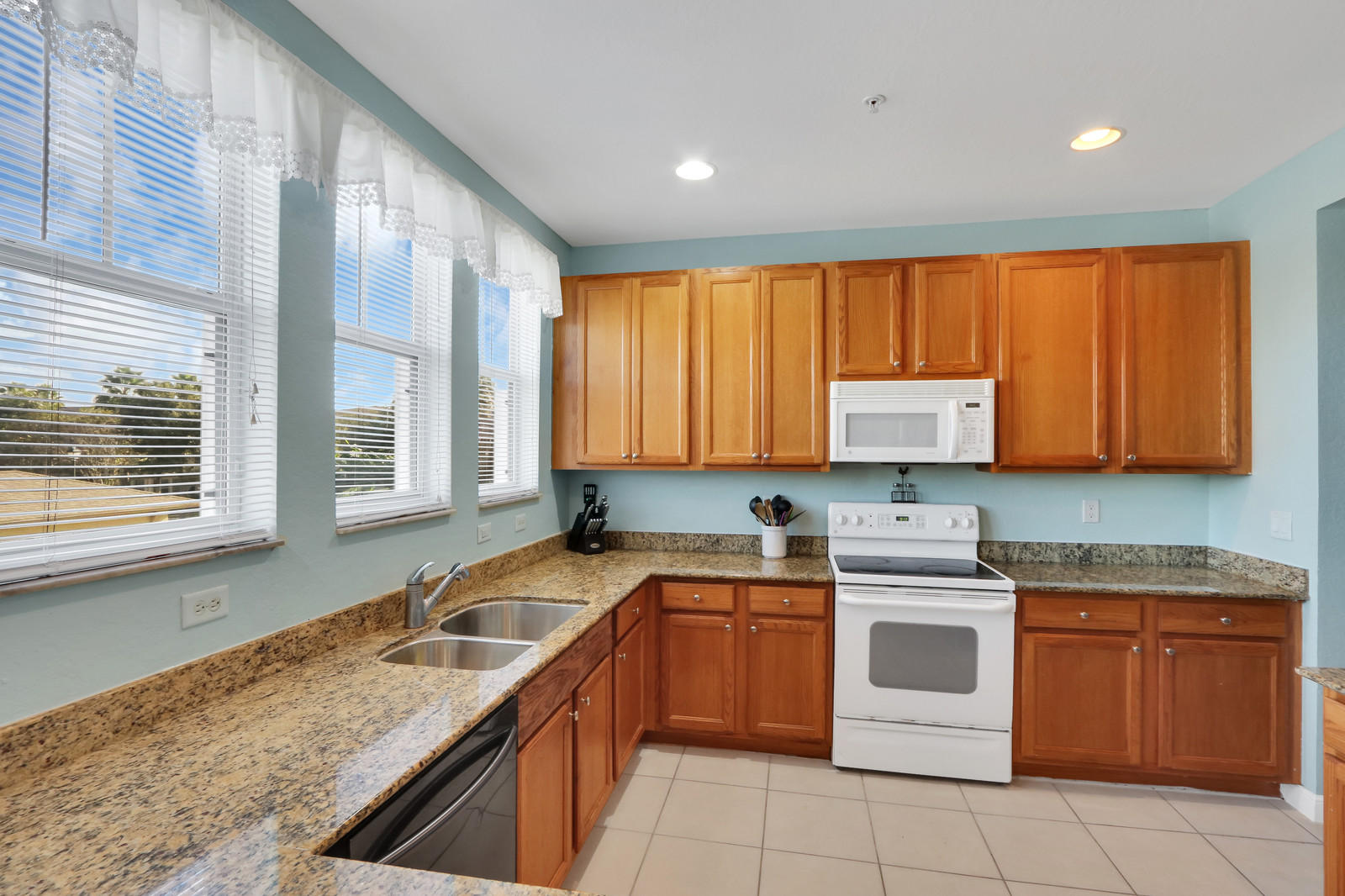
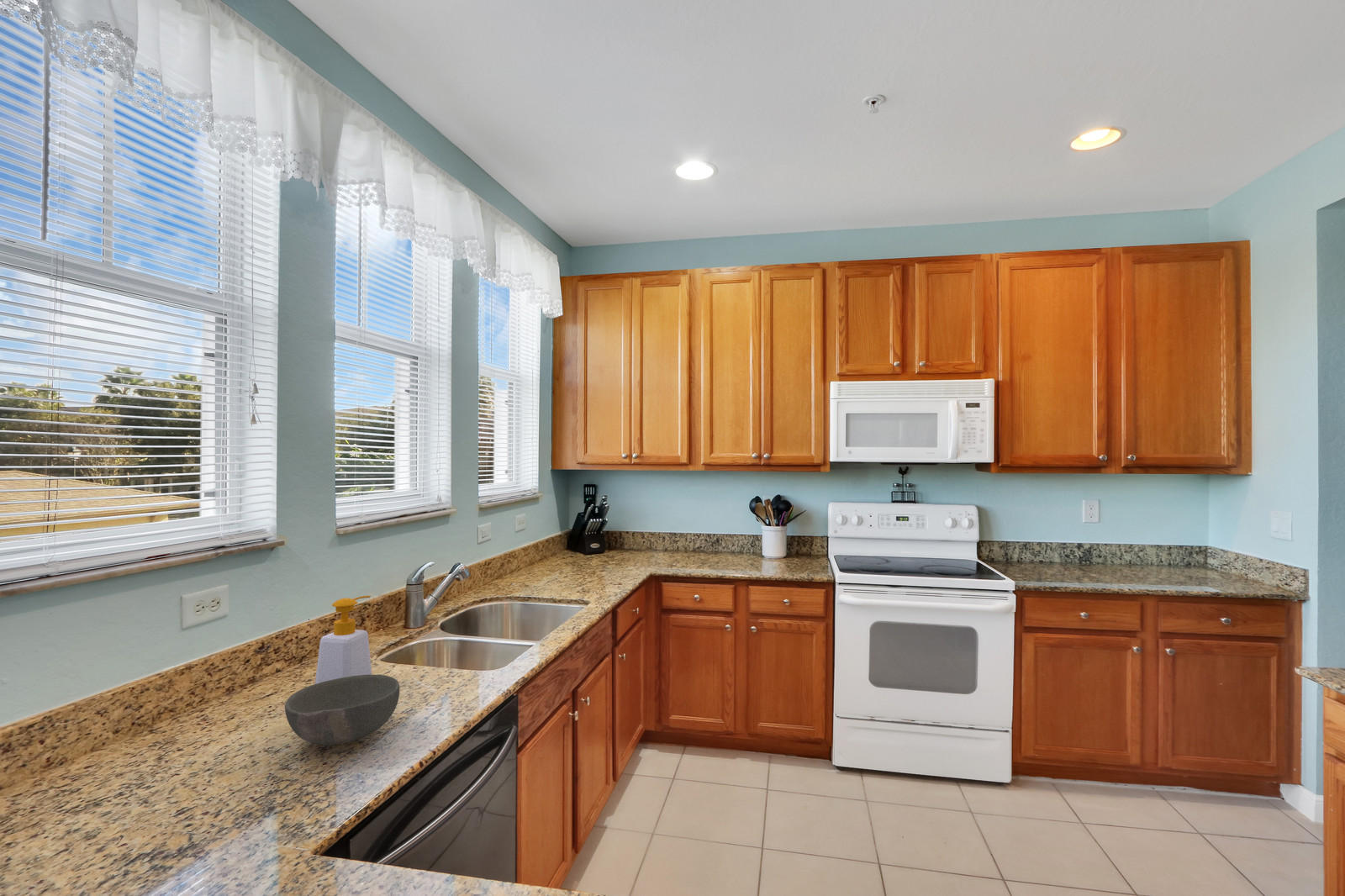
+ bowl [284,674,400,746]
+ soap bottle [314,595,372,684]
